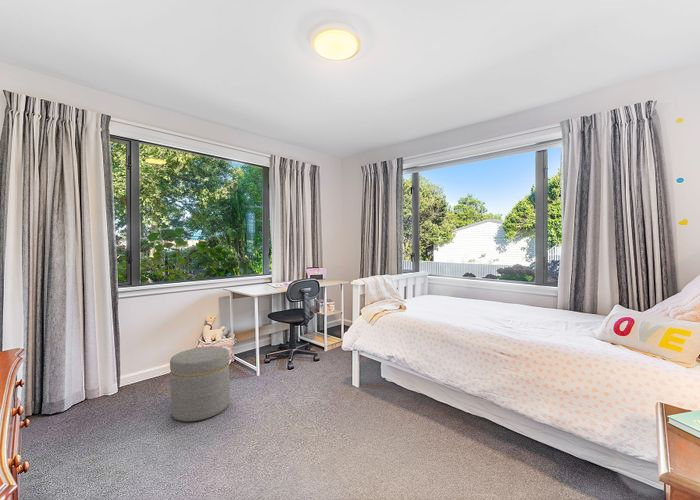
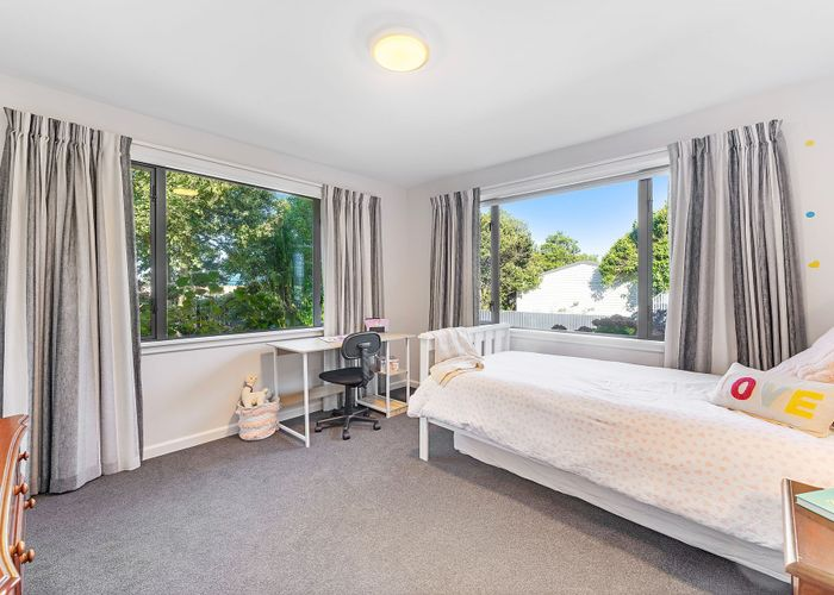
- ottoman [169,345,231,422]
